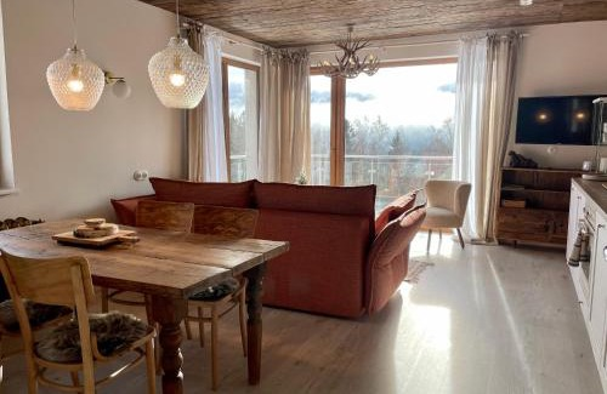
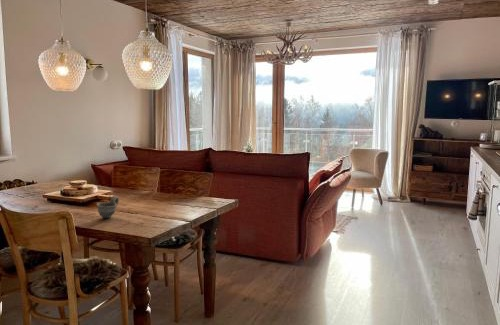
+ cup [96,195,120,219]
